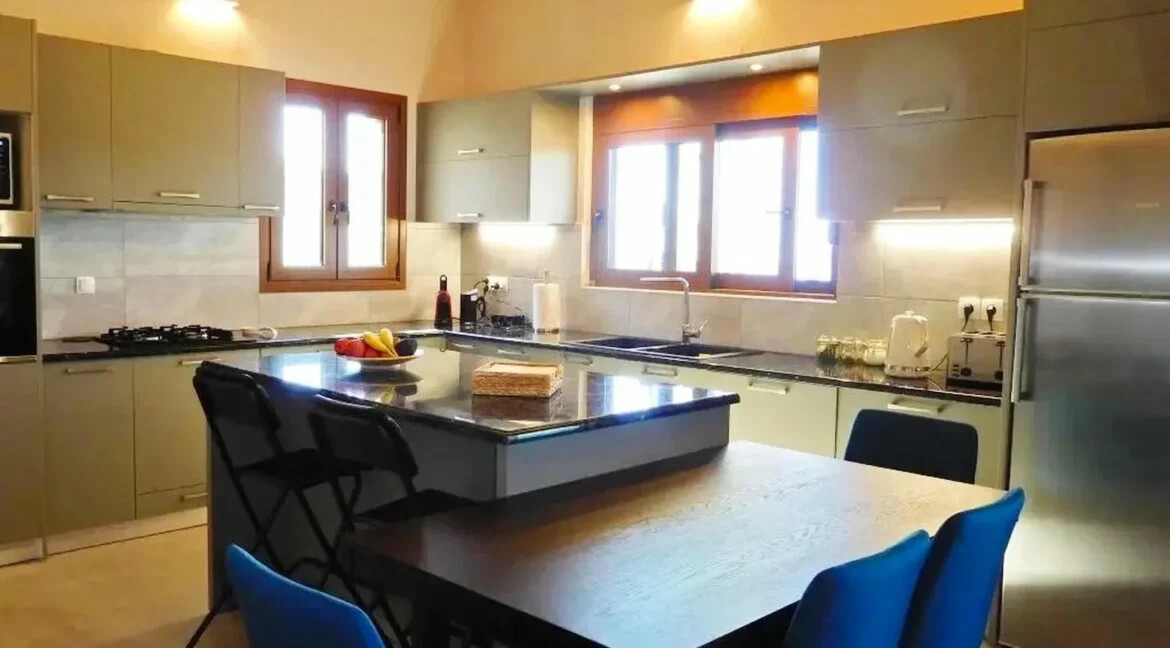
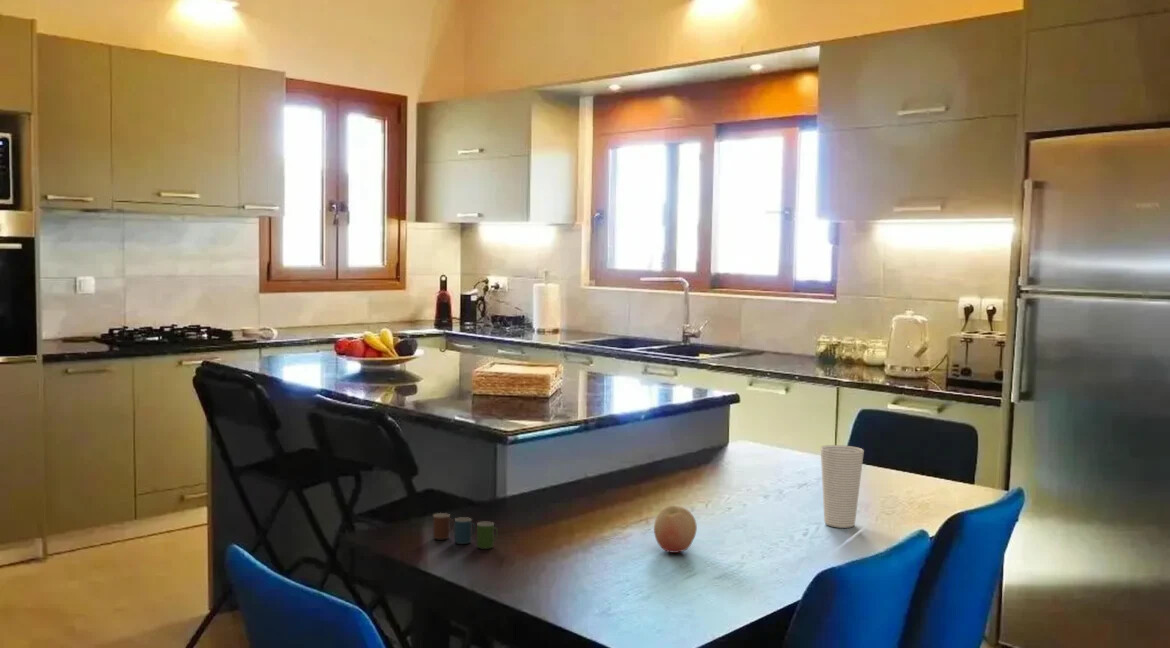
+ cup [820,444,865,529]
+ cup [432,512,499,550]
+ fruit [653,505,698,554]
